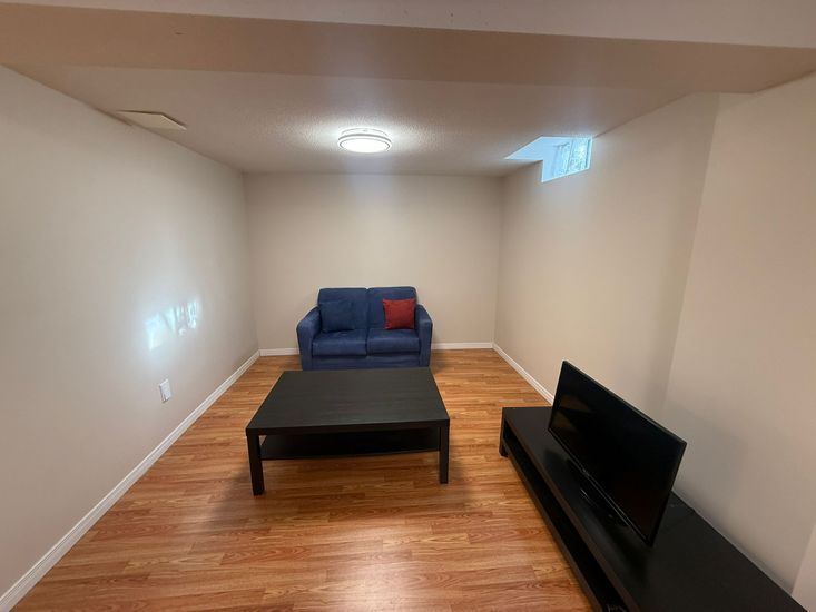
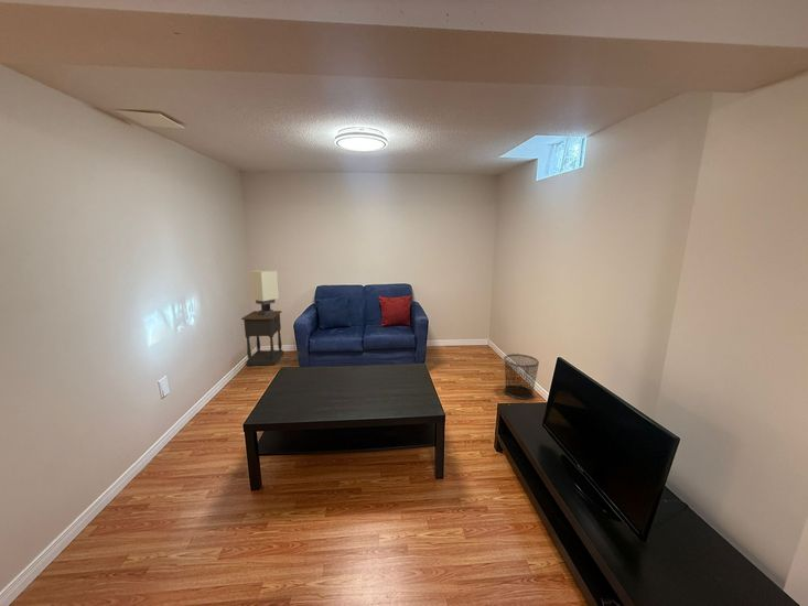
+ waste bin [503,353,540,400]
+ table lamp [248,269,280,316]
+ nightstand [240,310,284,367]
